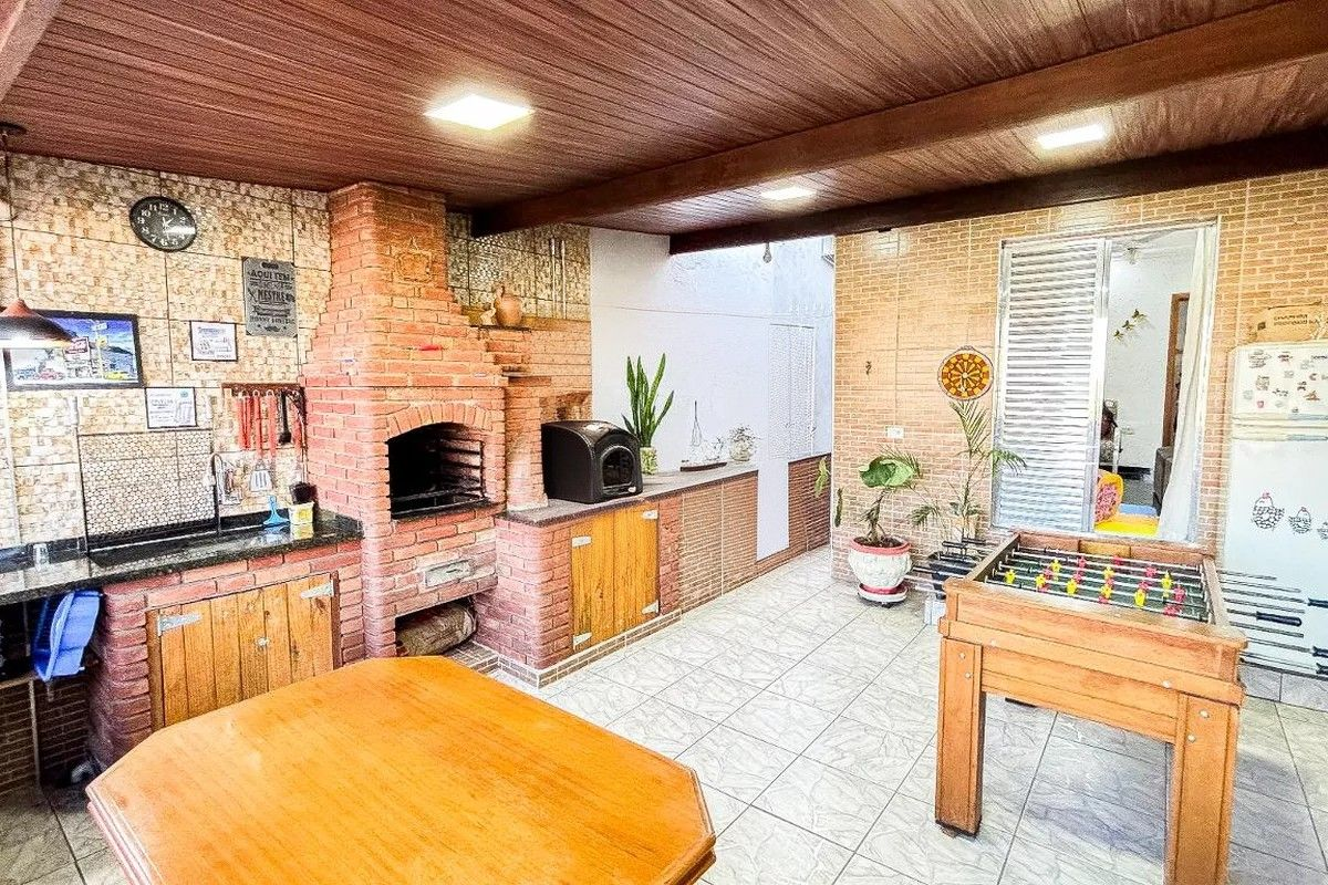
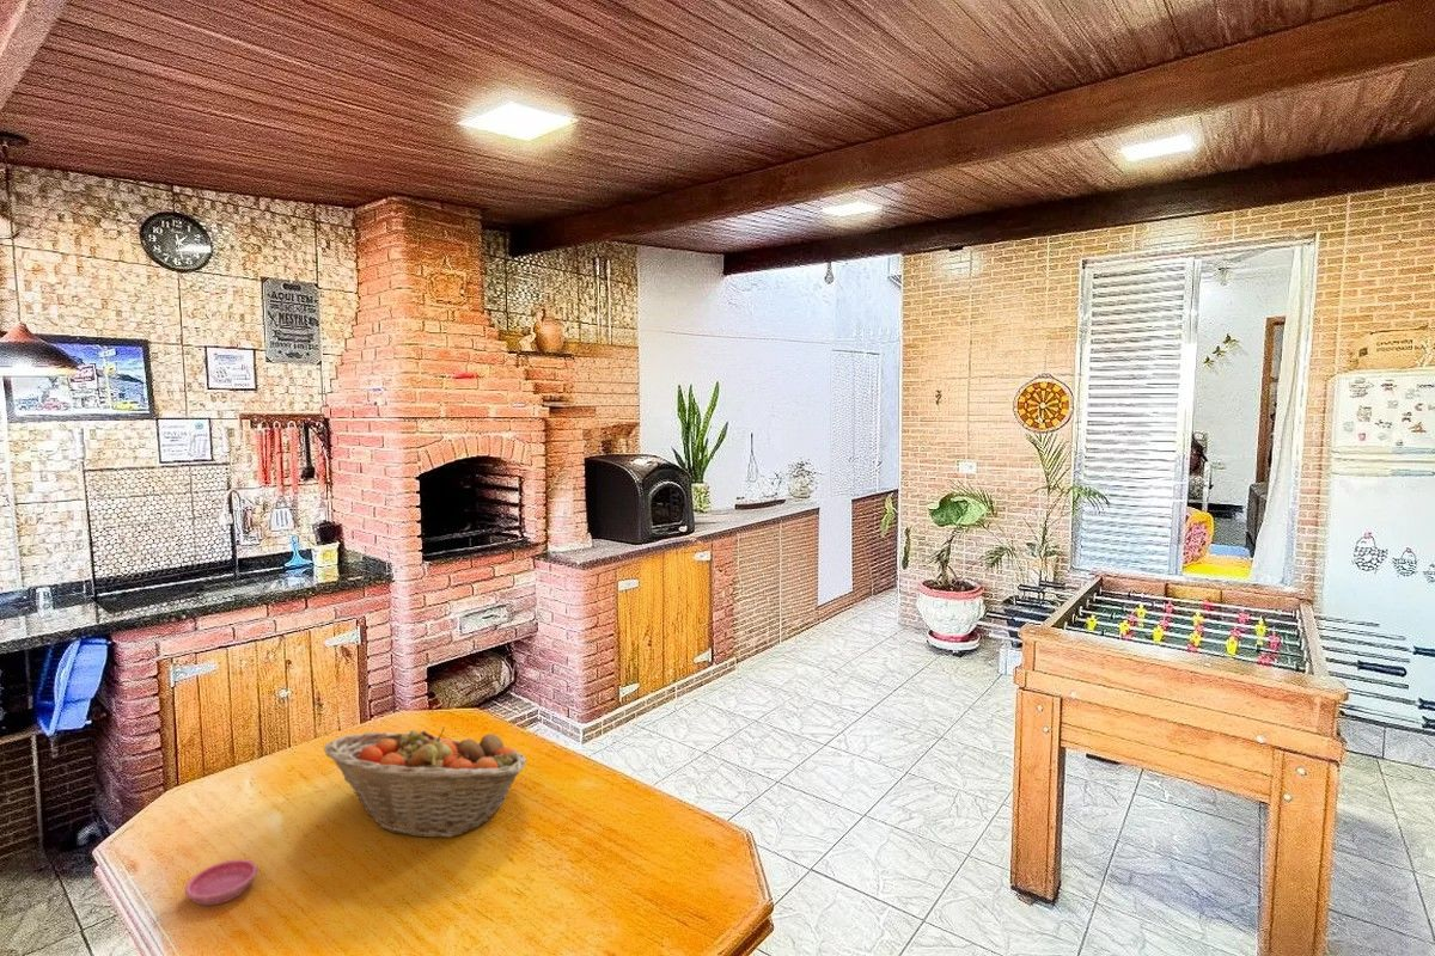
+ saucer [184,858,258,907]
+ fruit basket [322,727,529,839]
